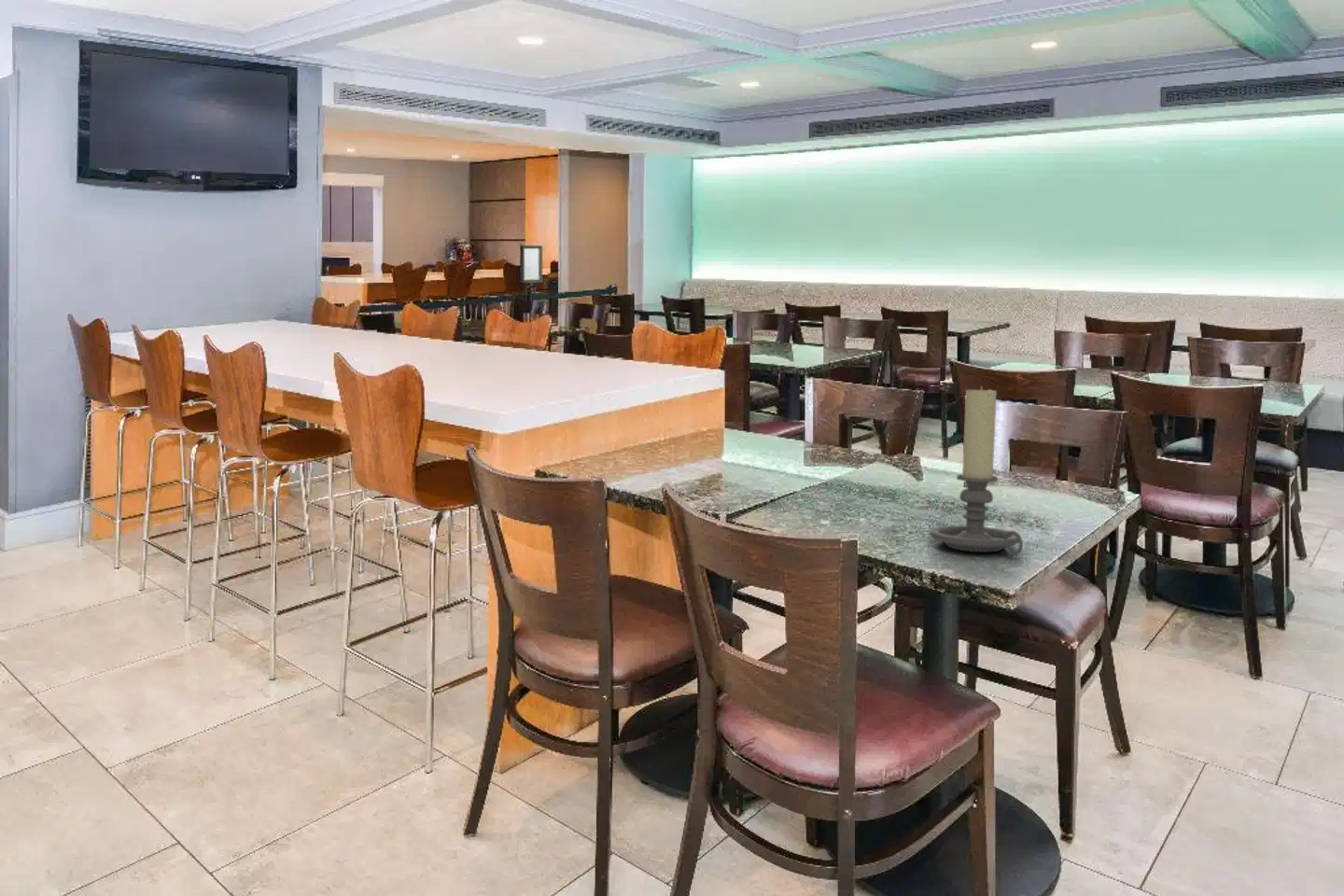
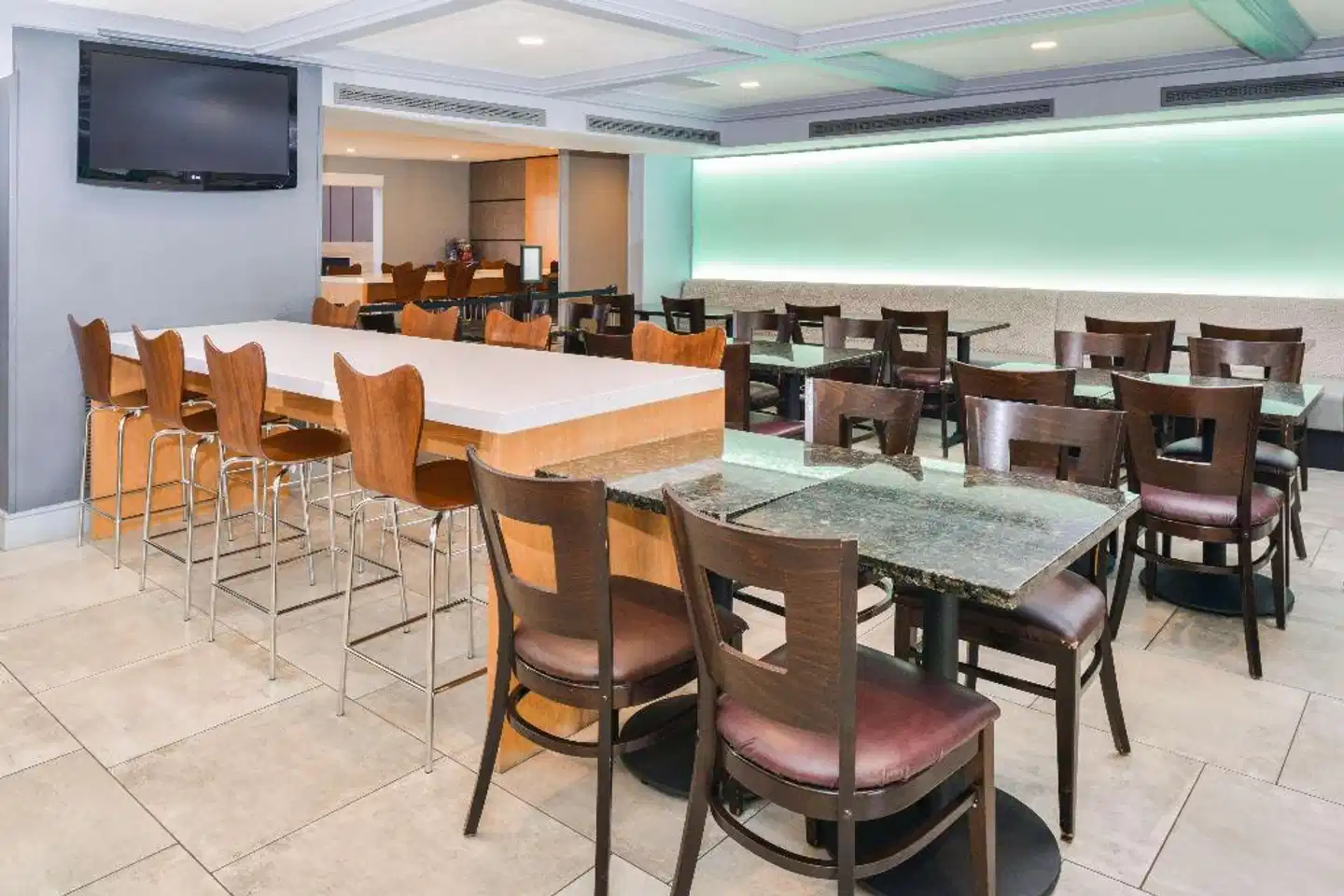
- candle holder [930,385,1024,556]
